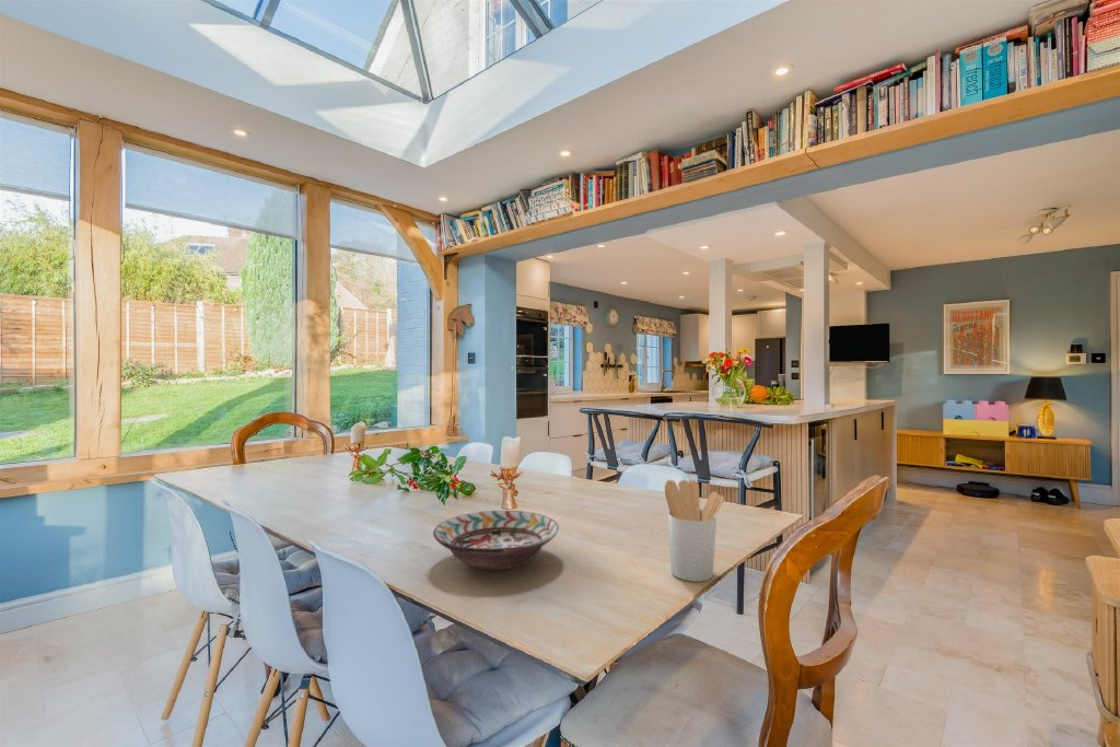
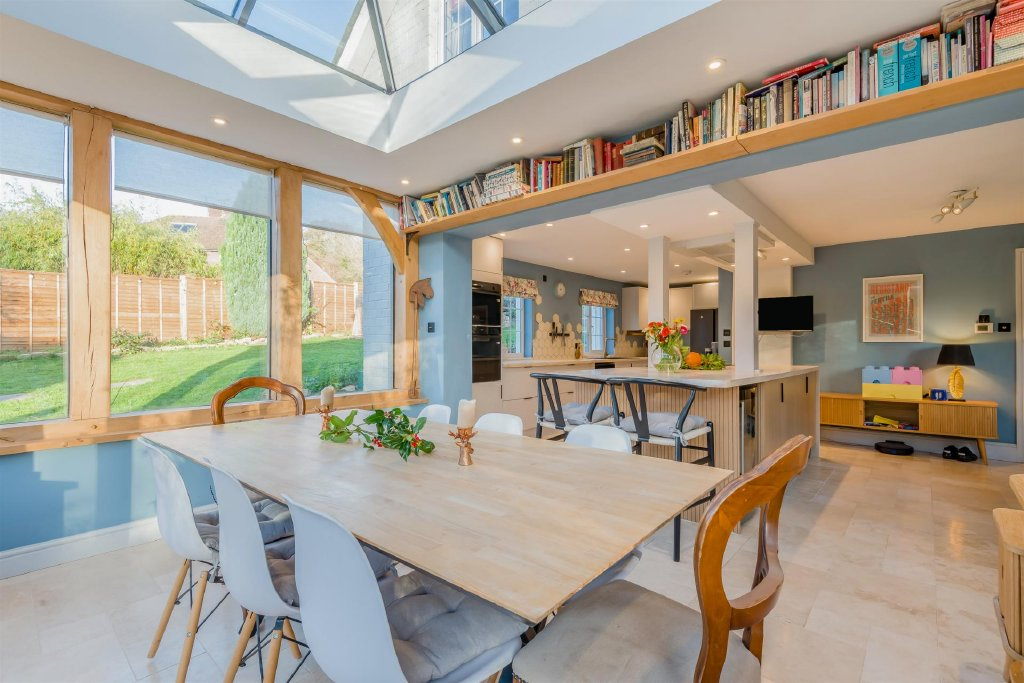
- decorative bowl [432,510,560,571]
- utensil holder [664,479,725,583]
